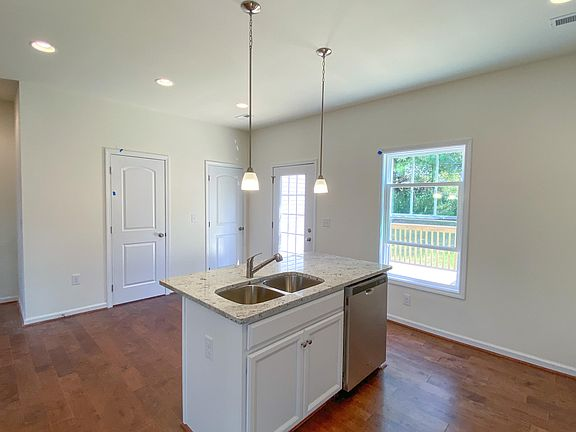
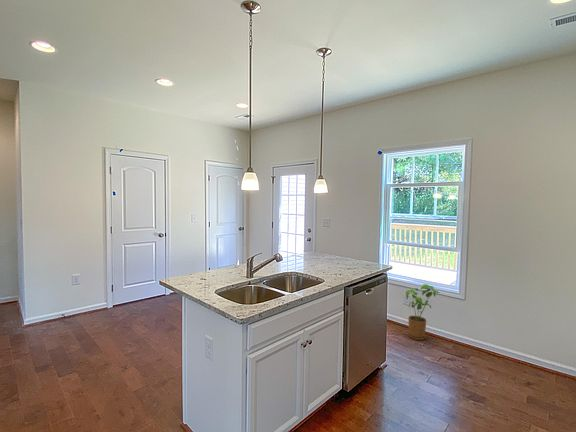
+ house plant [404,283,441,341]
